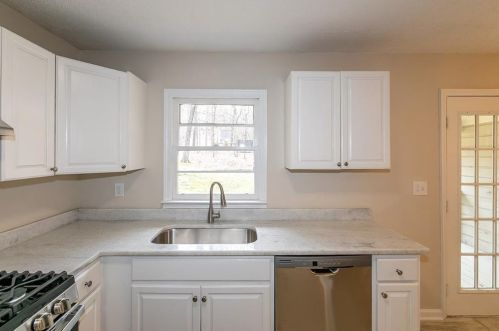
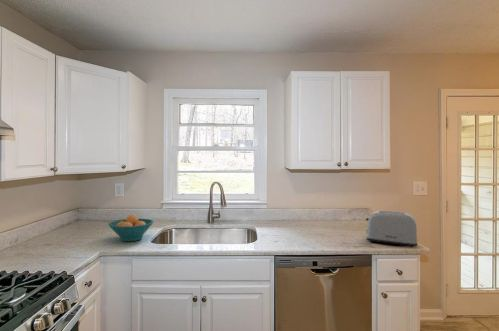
+ toaster [365,209,418,248]
+ fruit bowl [107,214,155,242]
